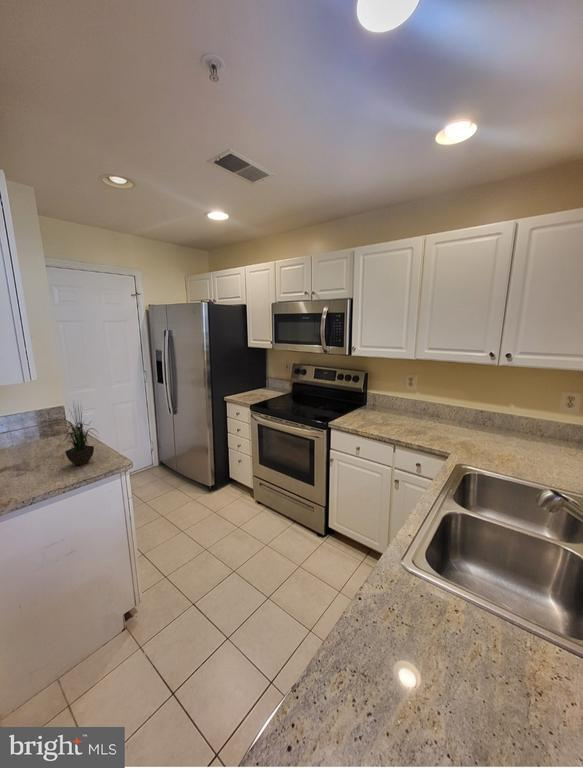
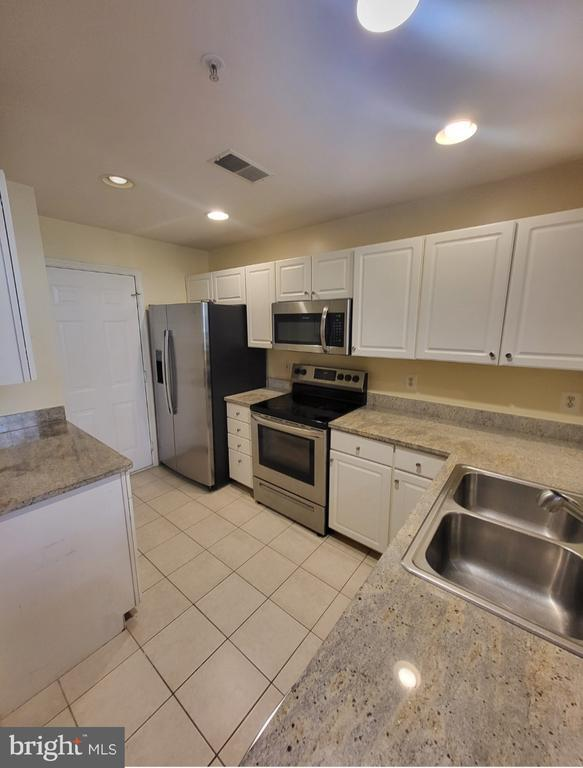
- potted plant [54,395,99,466]
